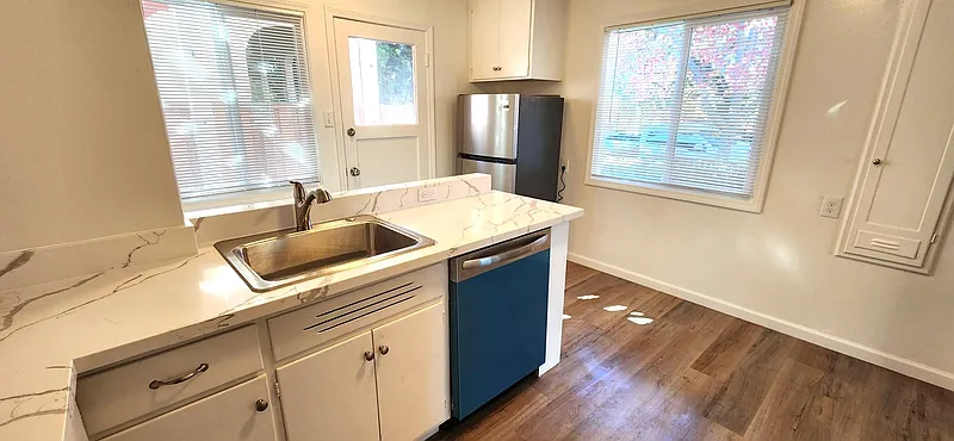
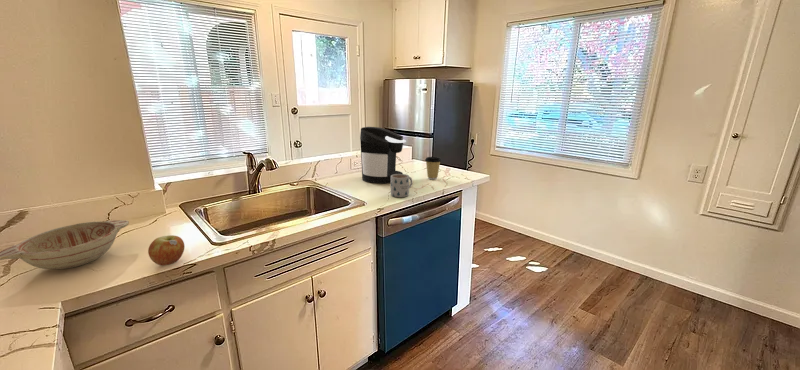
+ coffee maker [359,126,407,184]
+ apple [147,234,186,266]
+ mug [390,173,414,198]
+ coffee cup [424,156,442,180]
+ decorative bowl [0,219,130,270]
